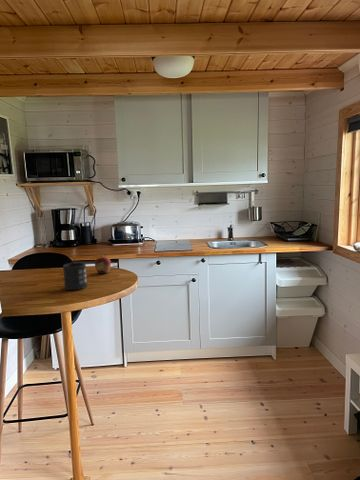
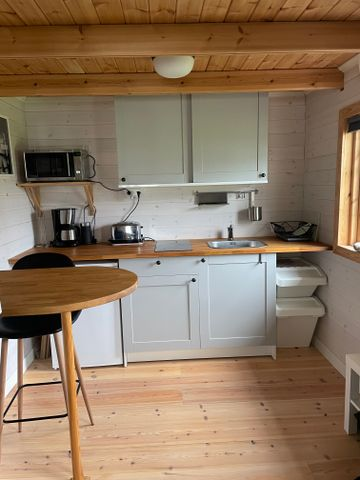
- mug [62,261,88,291]
- fruit [94,253,112,275]
